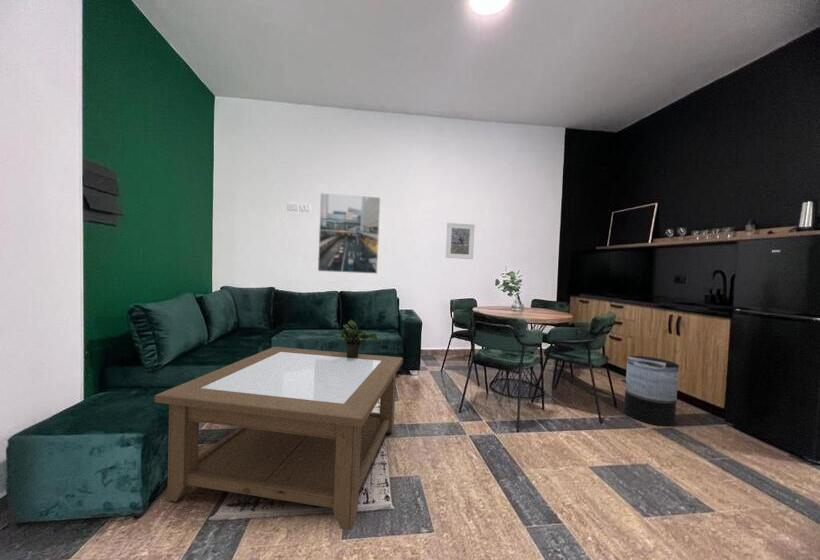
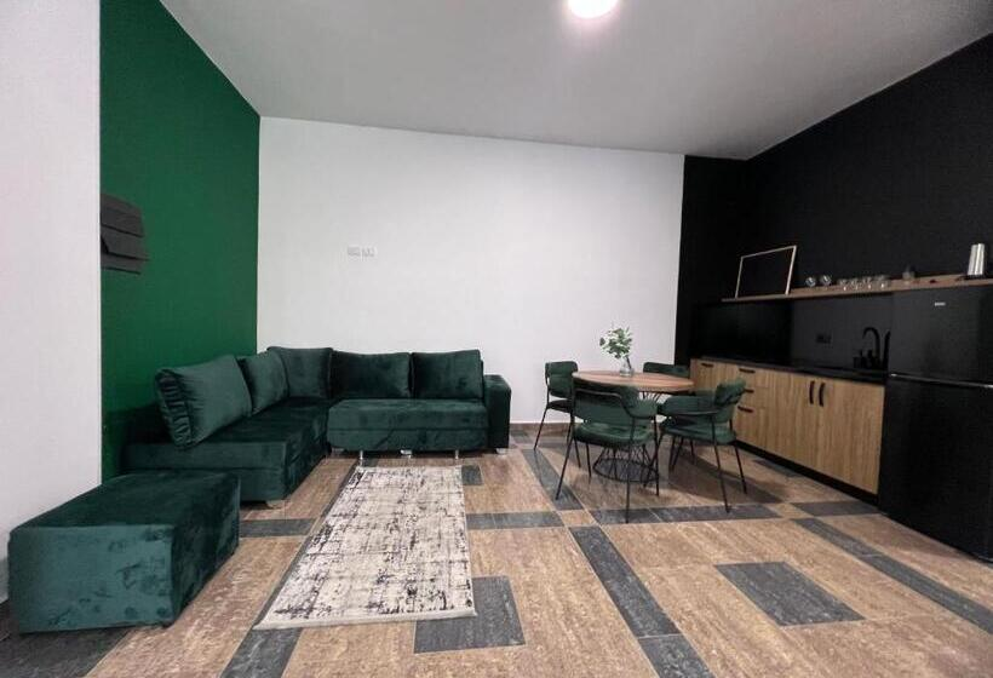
- coffee table [154,346,404,531]
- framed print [445,222,475,260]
- potted plant [337,319,379,358]
- trash can [623,355,680,427]
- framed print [317,192,381,275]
